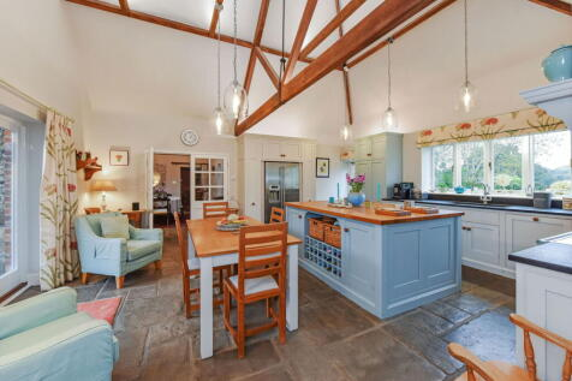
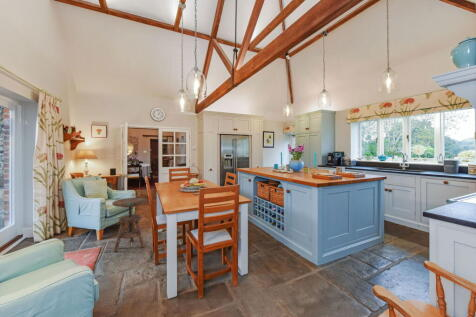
+ side table [111,197,148,253]
